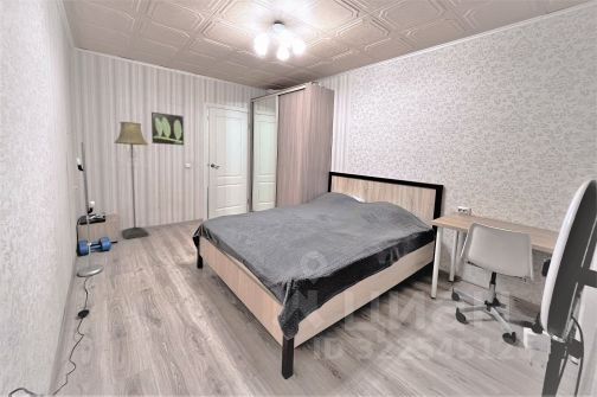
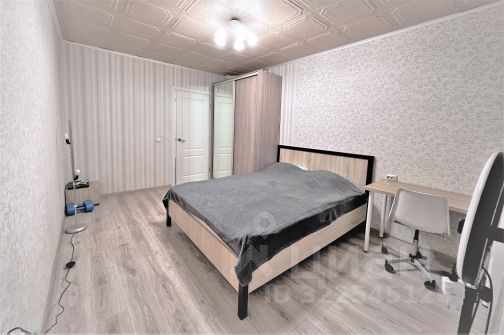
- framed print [150,111,185,147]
- floor lamp [114,121,149,239]
